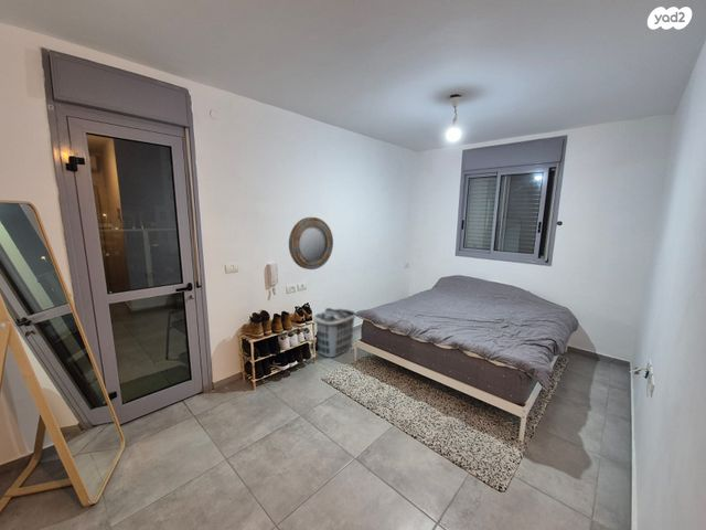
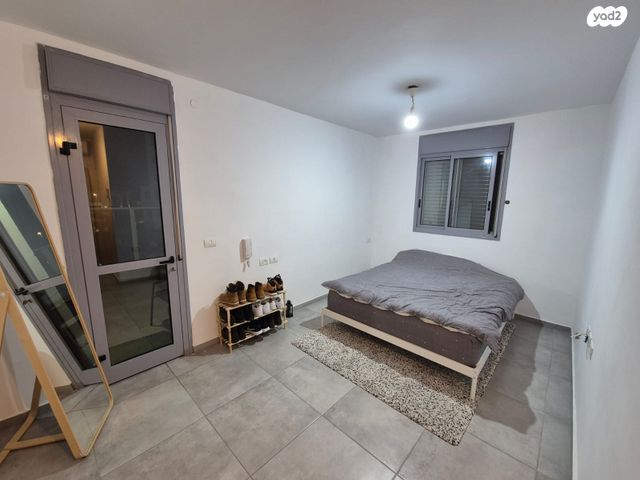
- clothes hamper [312,307,357,359]
- home mirror [288,216,334,271]
